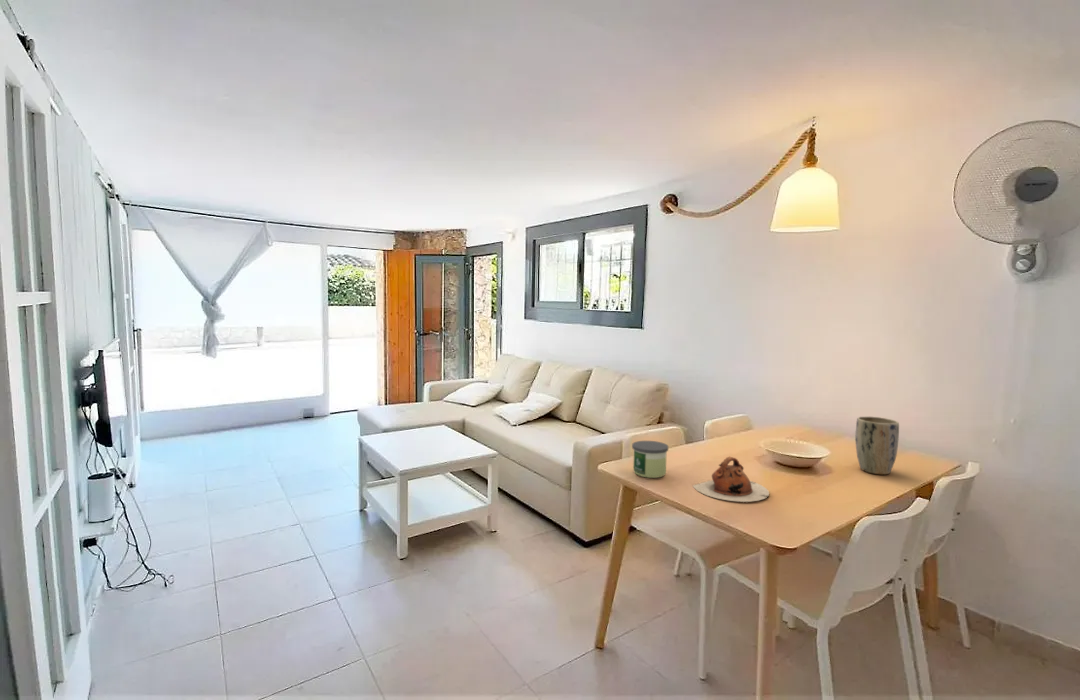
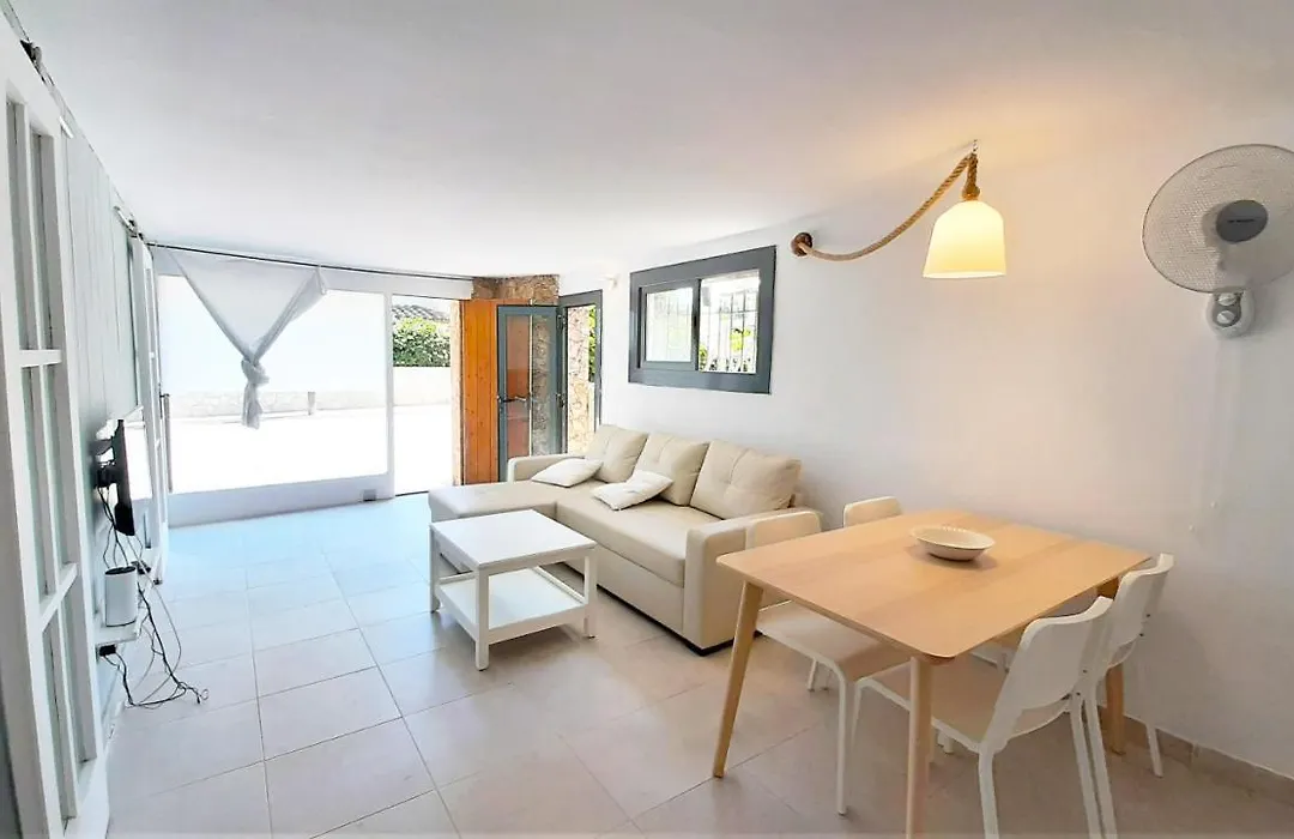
- plant pot [854,416,900,475]
- candle [631,440,669,479]
- teapot [692,456,770,503]
